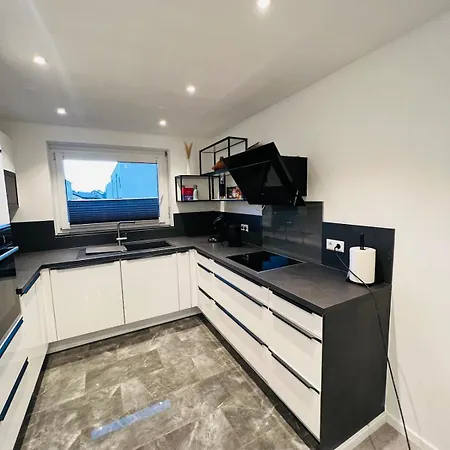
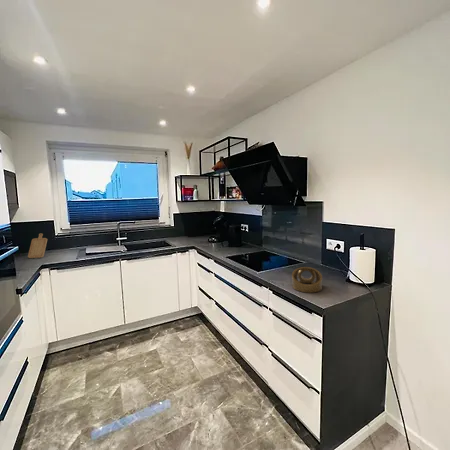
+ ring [291,266,323,294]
+ chopping board [27,233,48,259]
